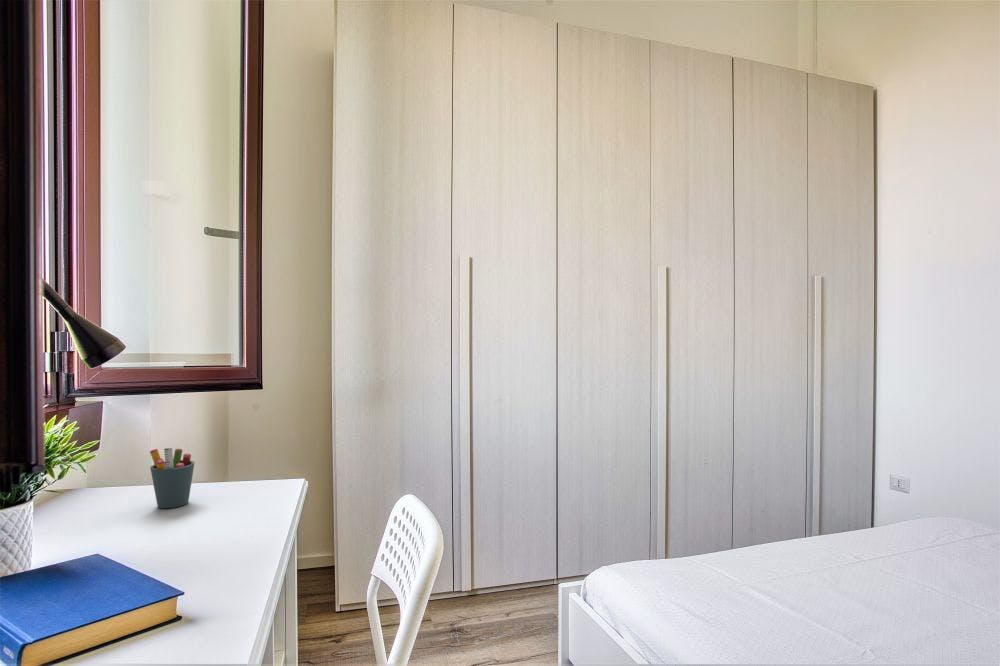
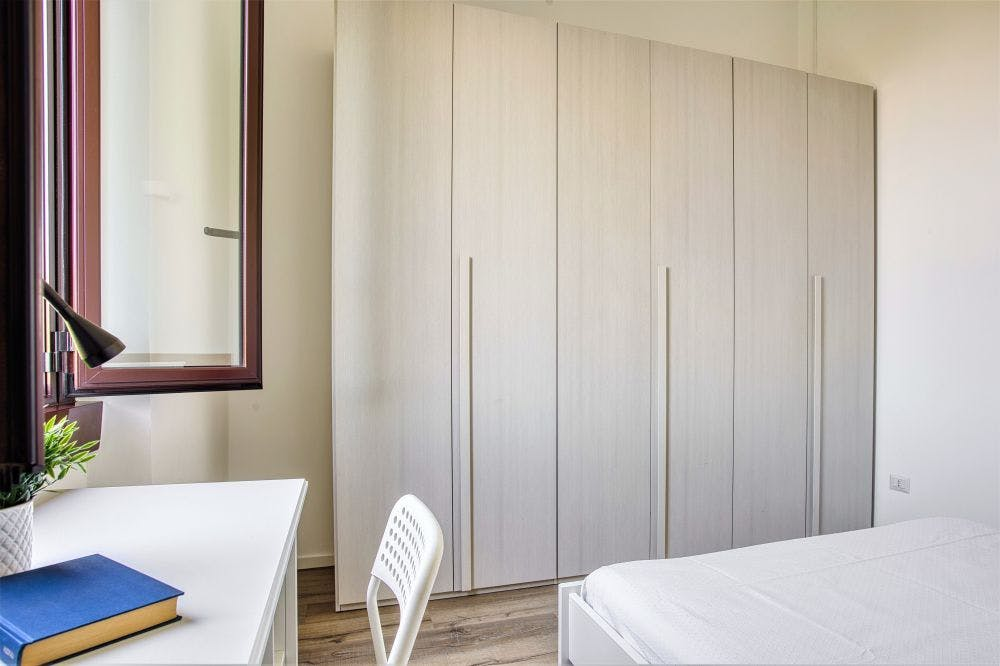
- pen holder [149,446,195,509]
